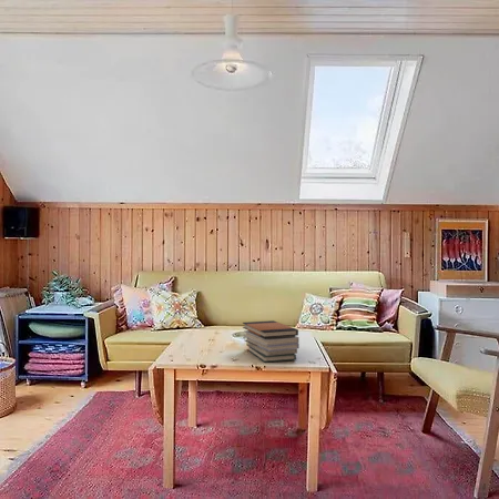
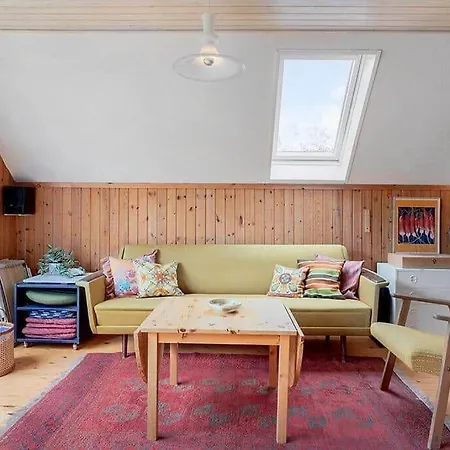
- book stack [242,319,301,363]
